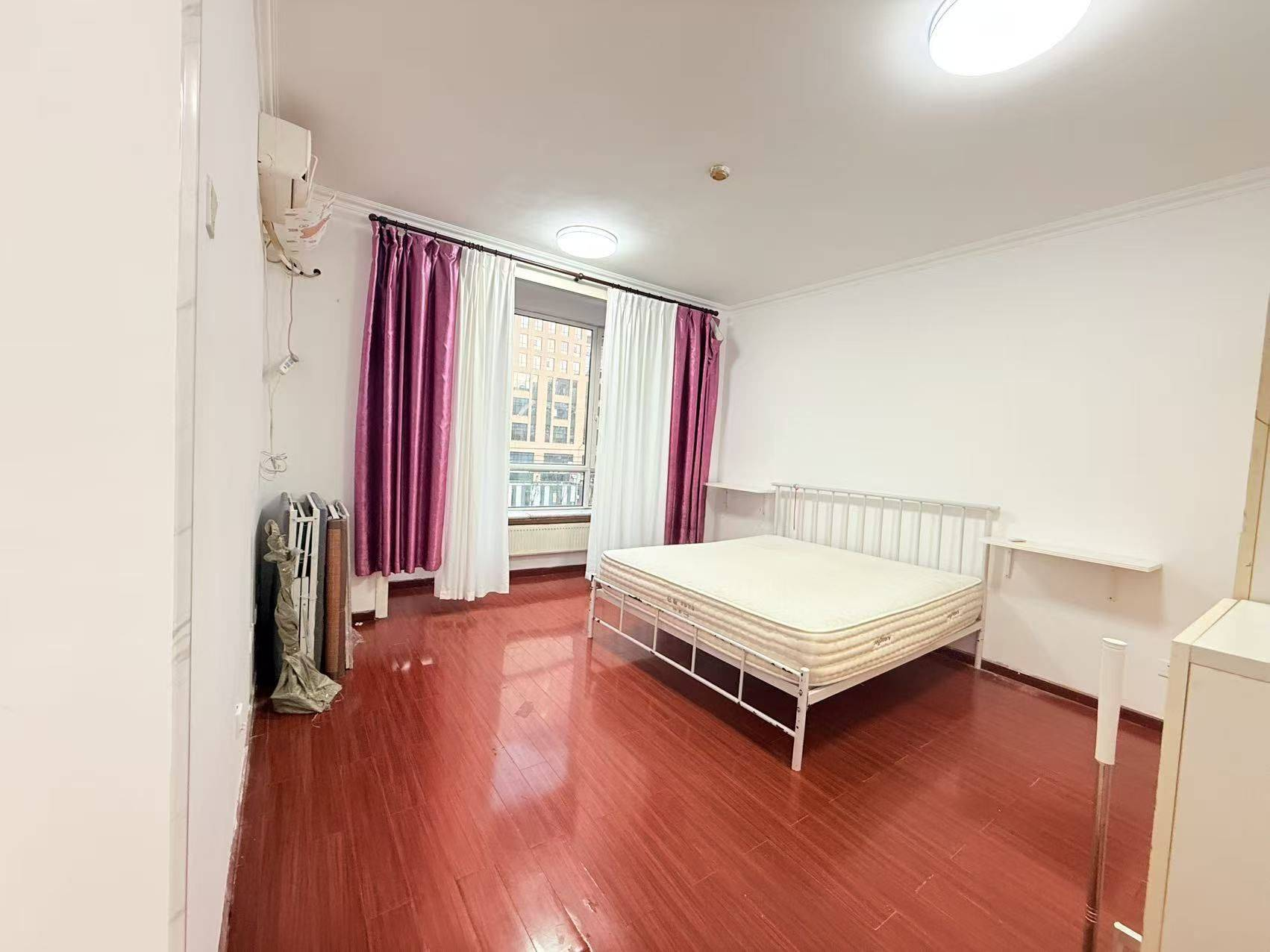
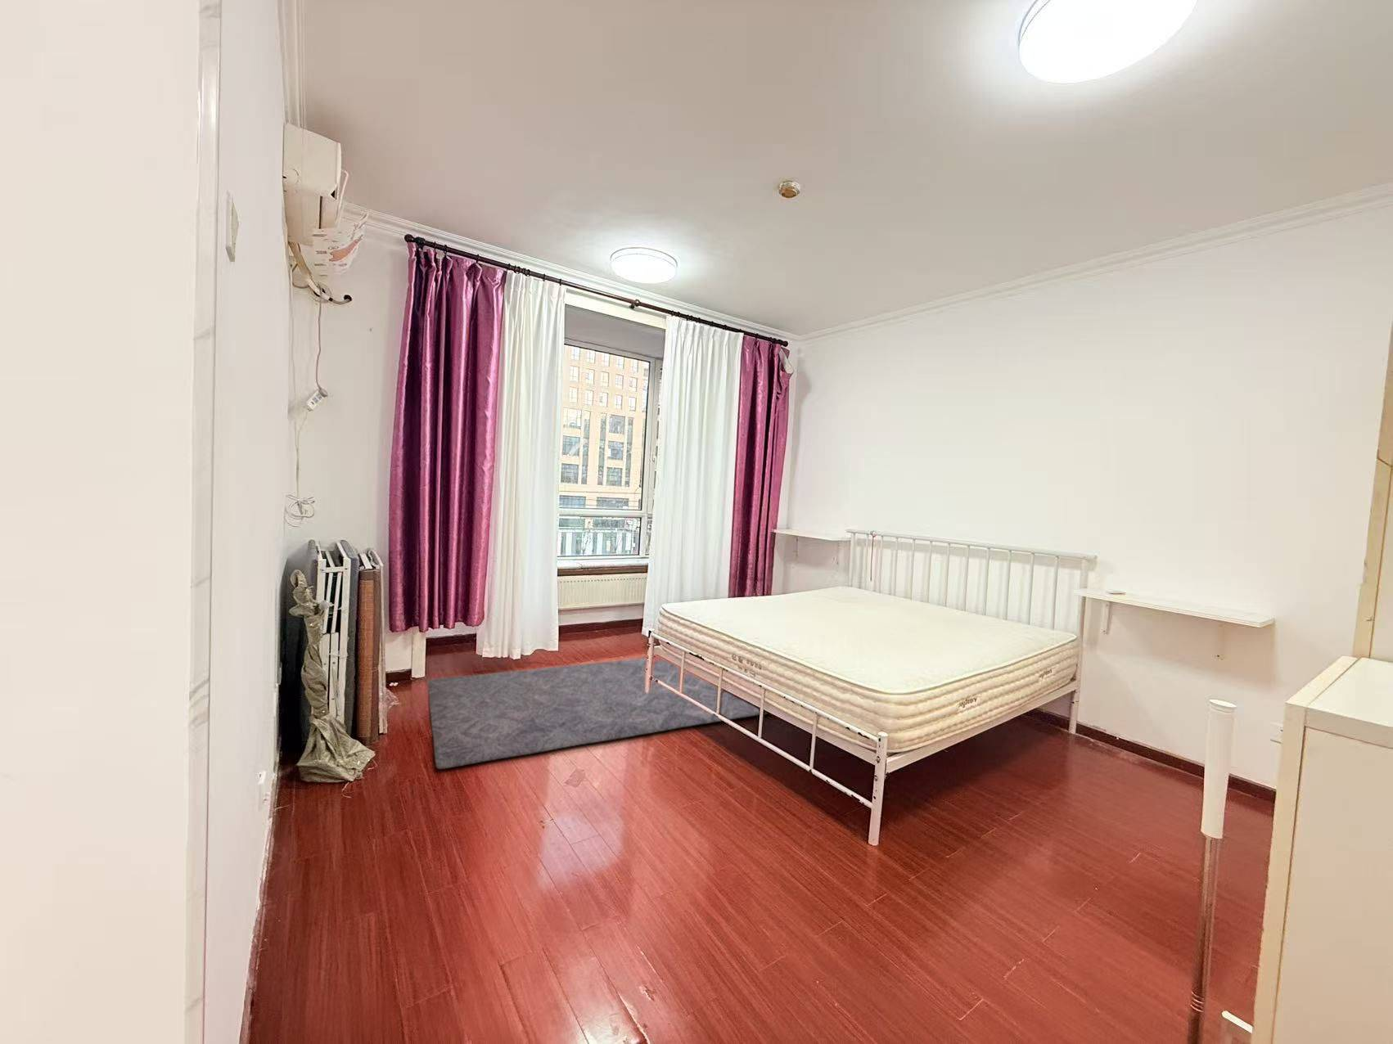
+ rug [428,657,768,770]
